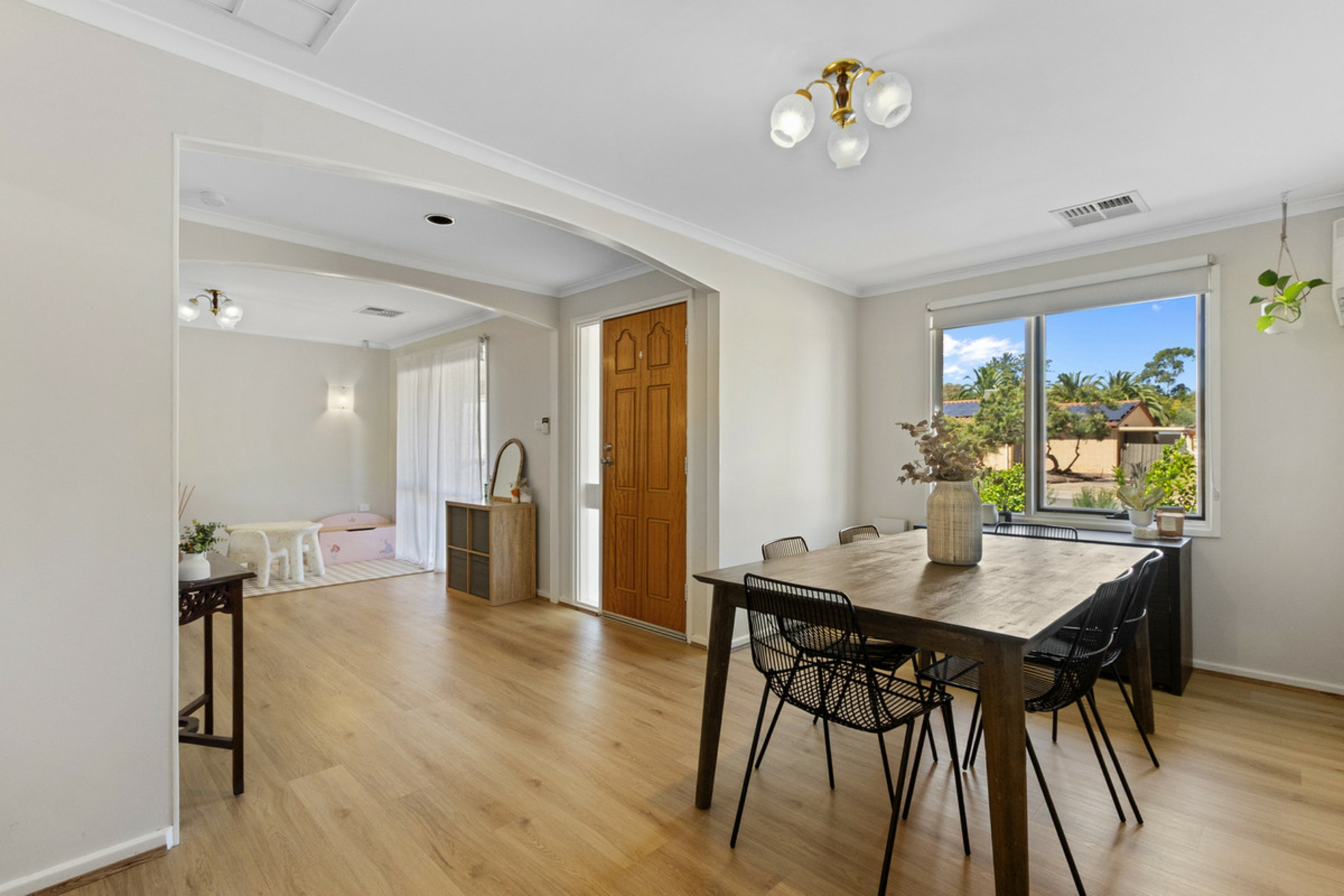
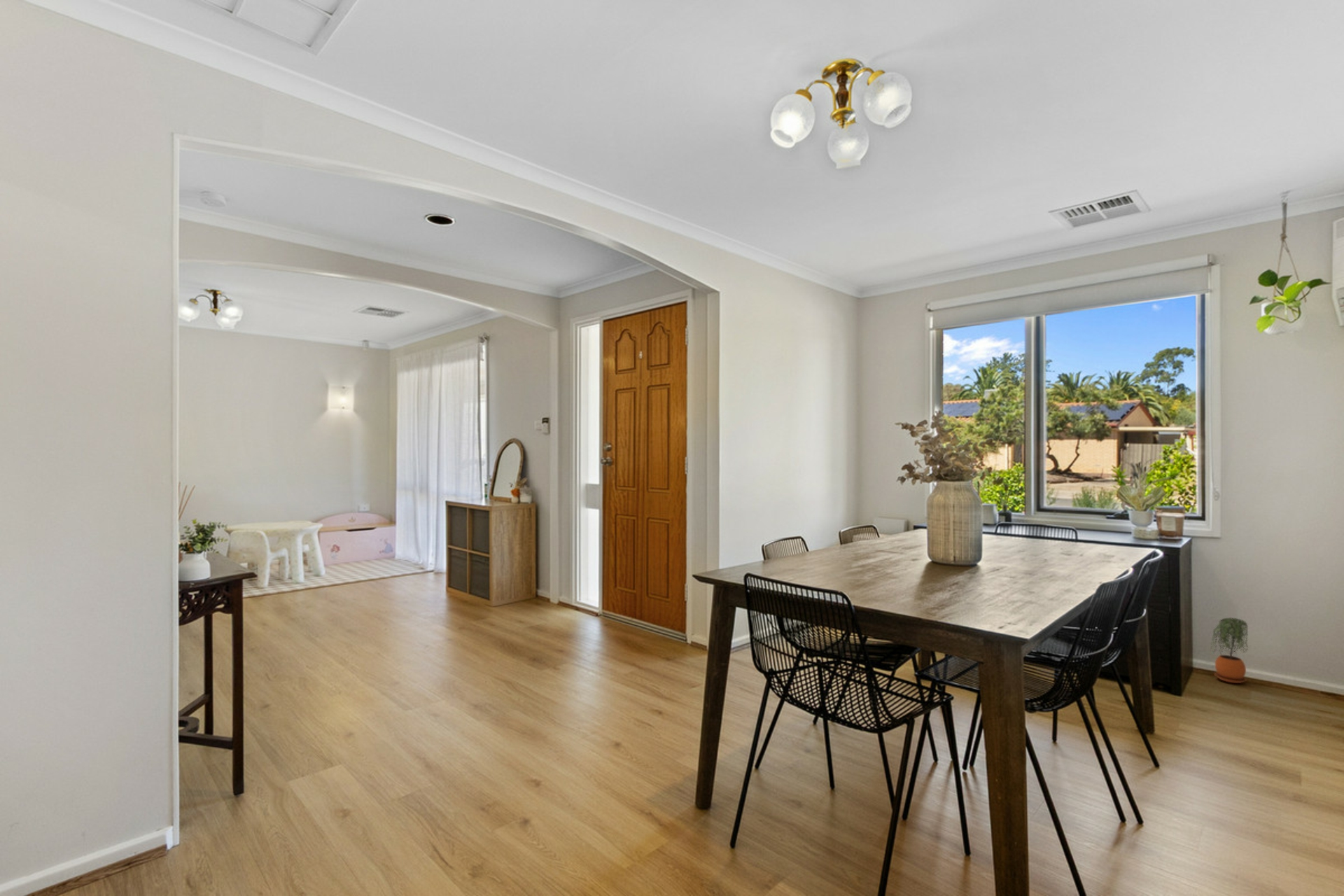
+ potted plant [1210,617,1249,684]
